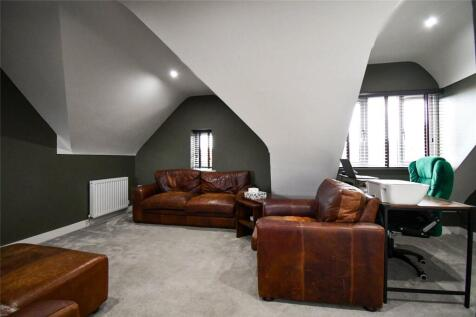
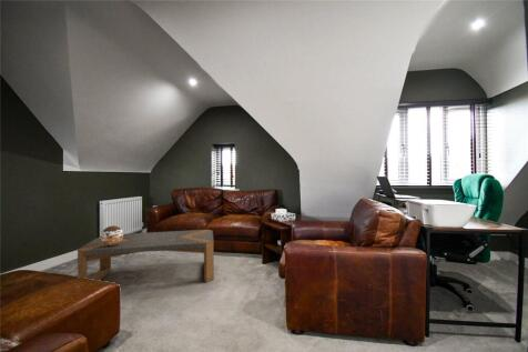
+ decorative sphere [100,224,124,245]
+ coffee table [77,229,215,283]
